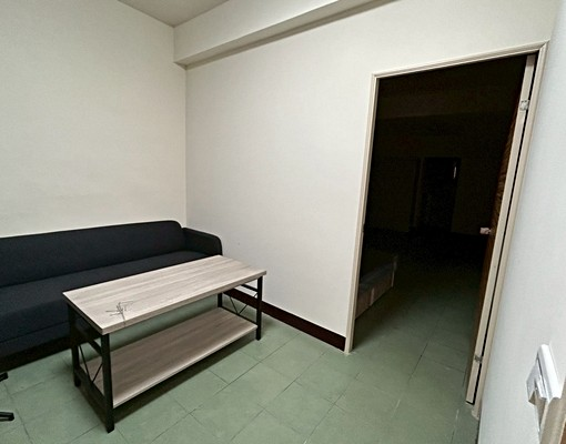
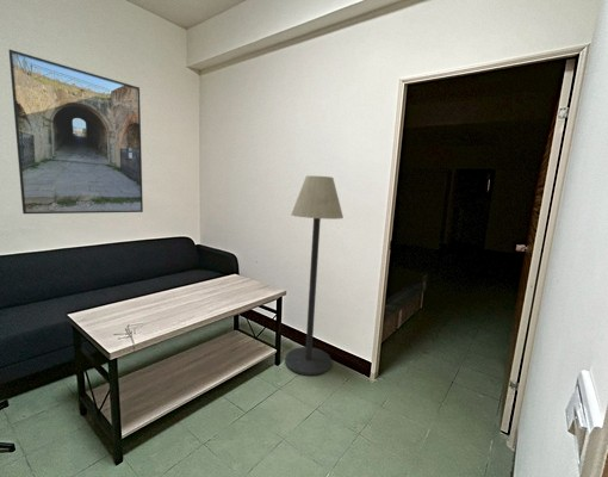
+ floor lamp [284,174,345,377]
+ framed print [7,49,144,215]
